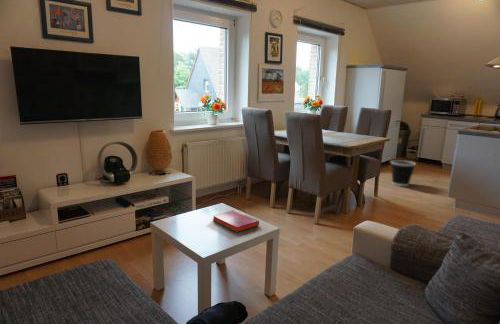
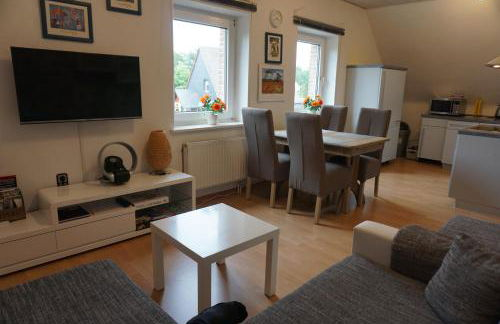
- wastebasket [390,159,417,187]
- hardback book [212,209,260,233]
